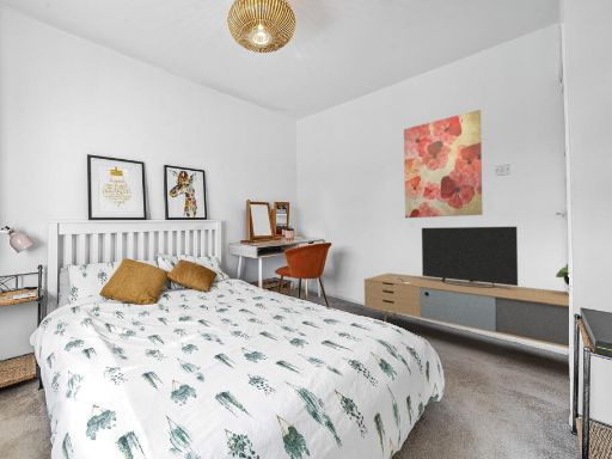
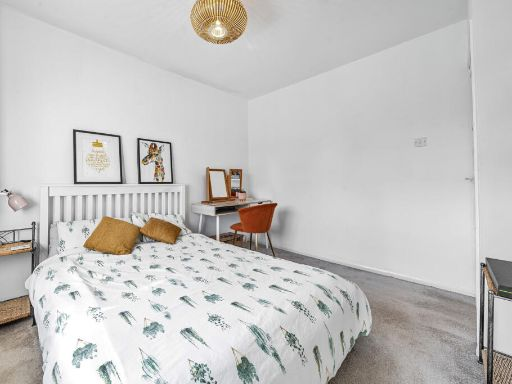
- media console [363,226,570,350]
- wall art [403,109,484,219]
